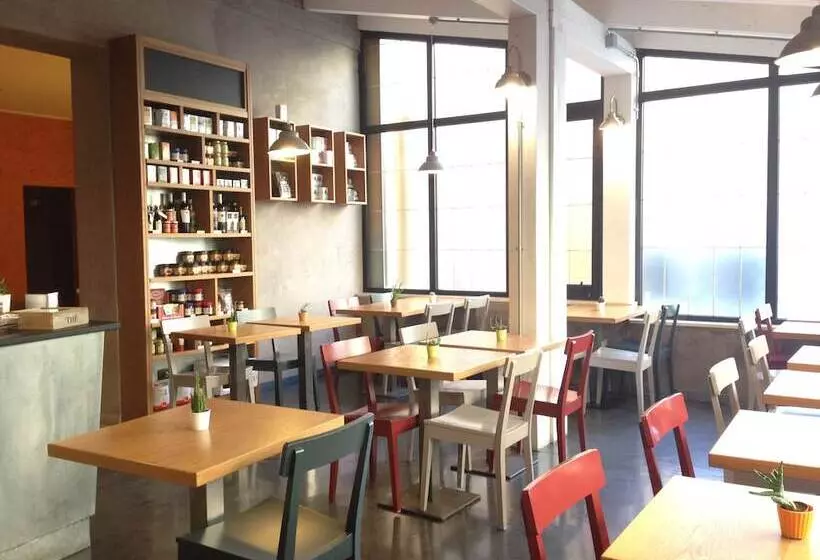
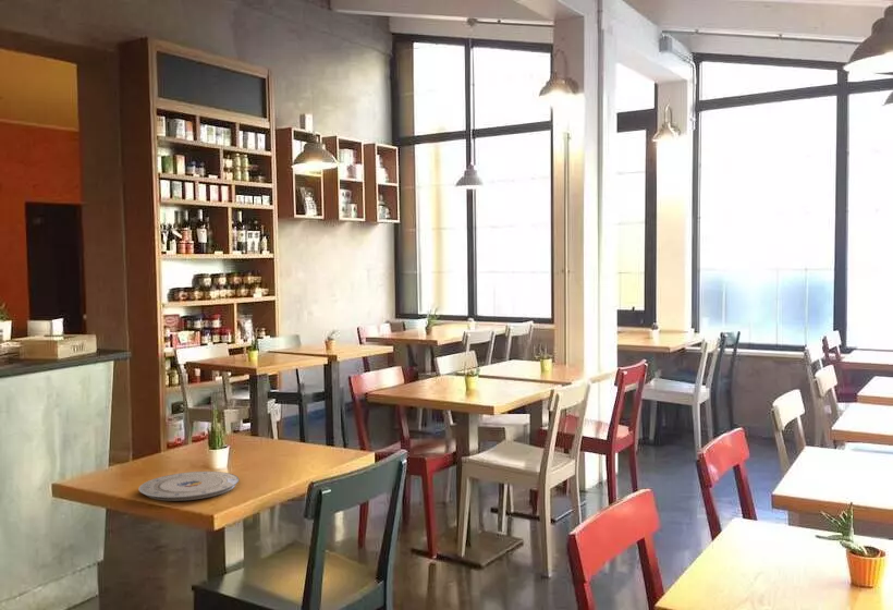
+ plate [138,471,241,502]
